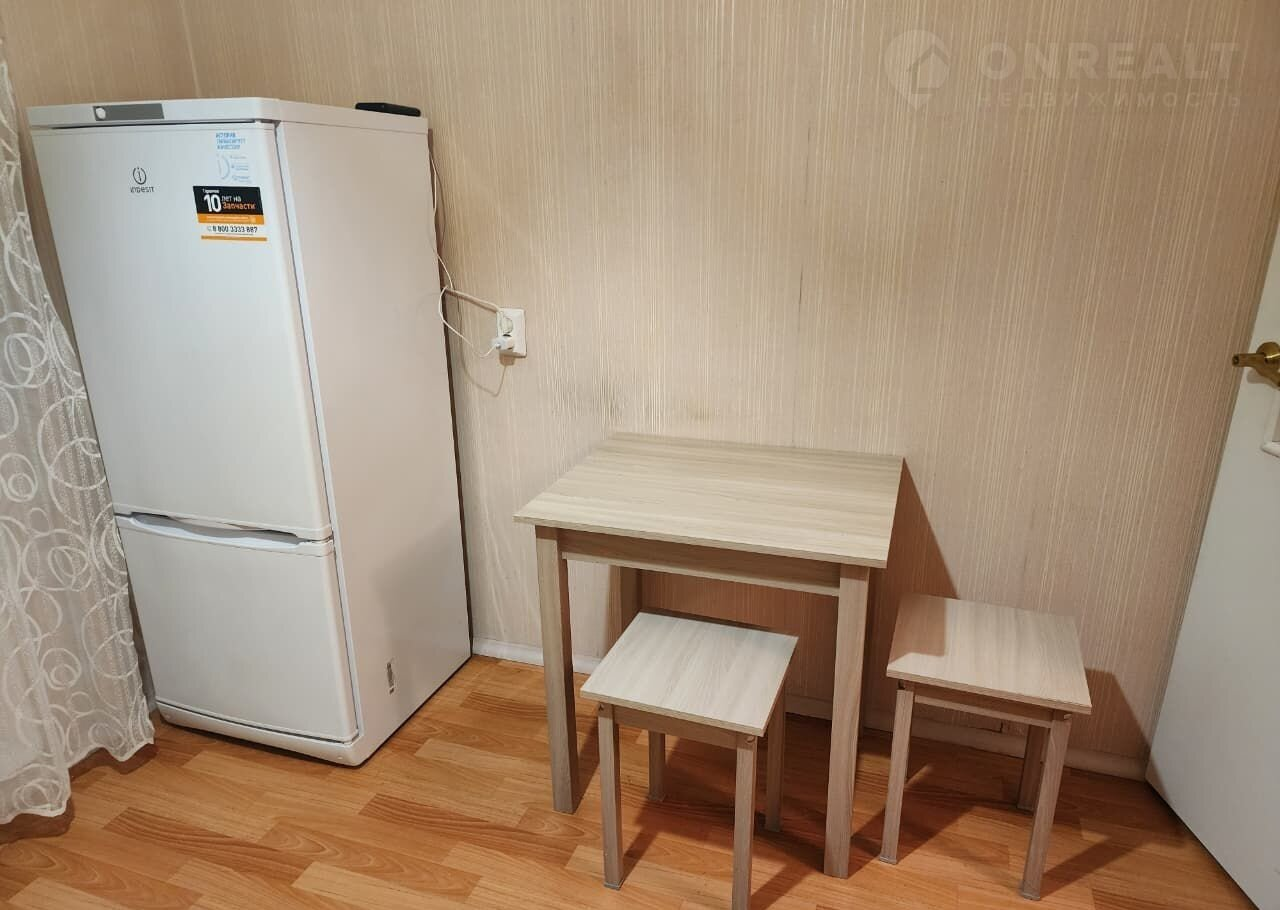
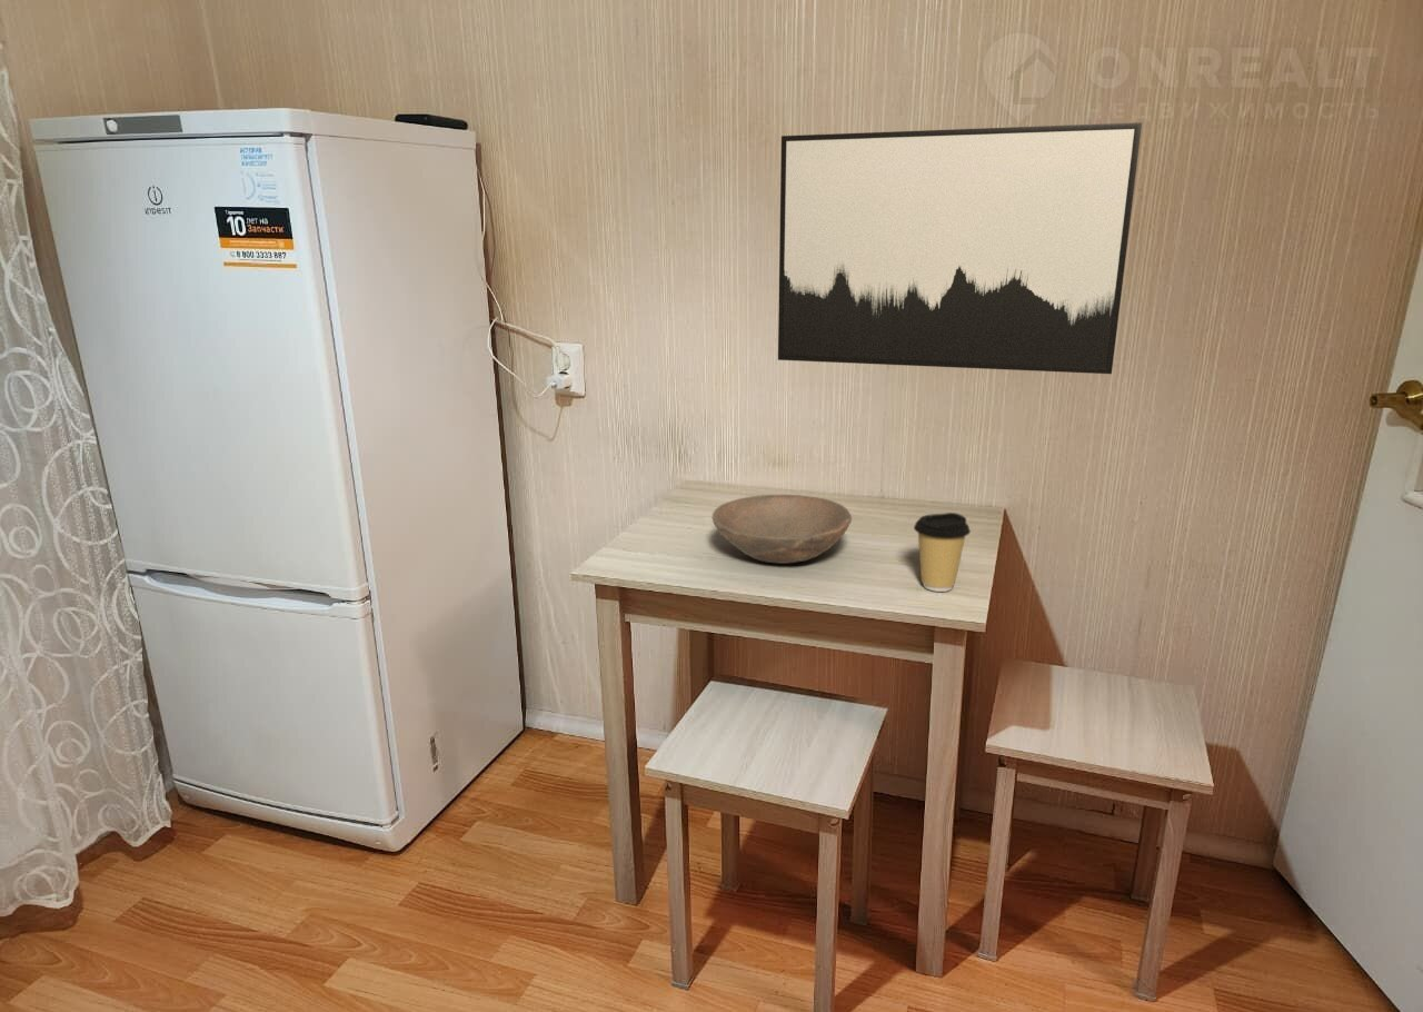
+ coffee cup [913,512,972,593]
+ wall art [777,121,1143,375]
+ bowl [712,494,853,565]
